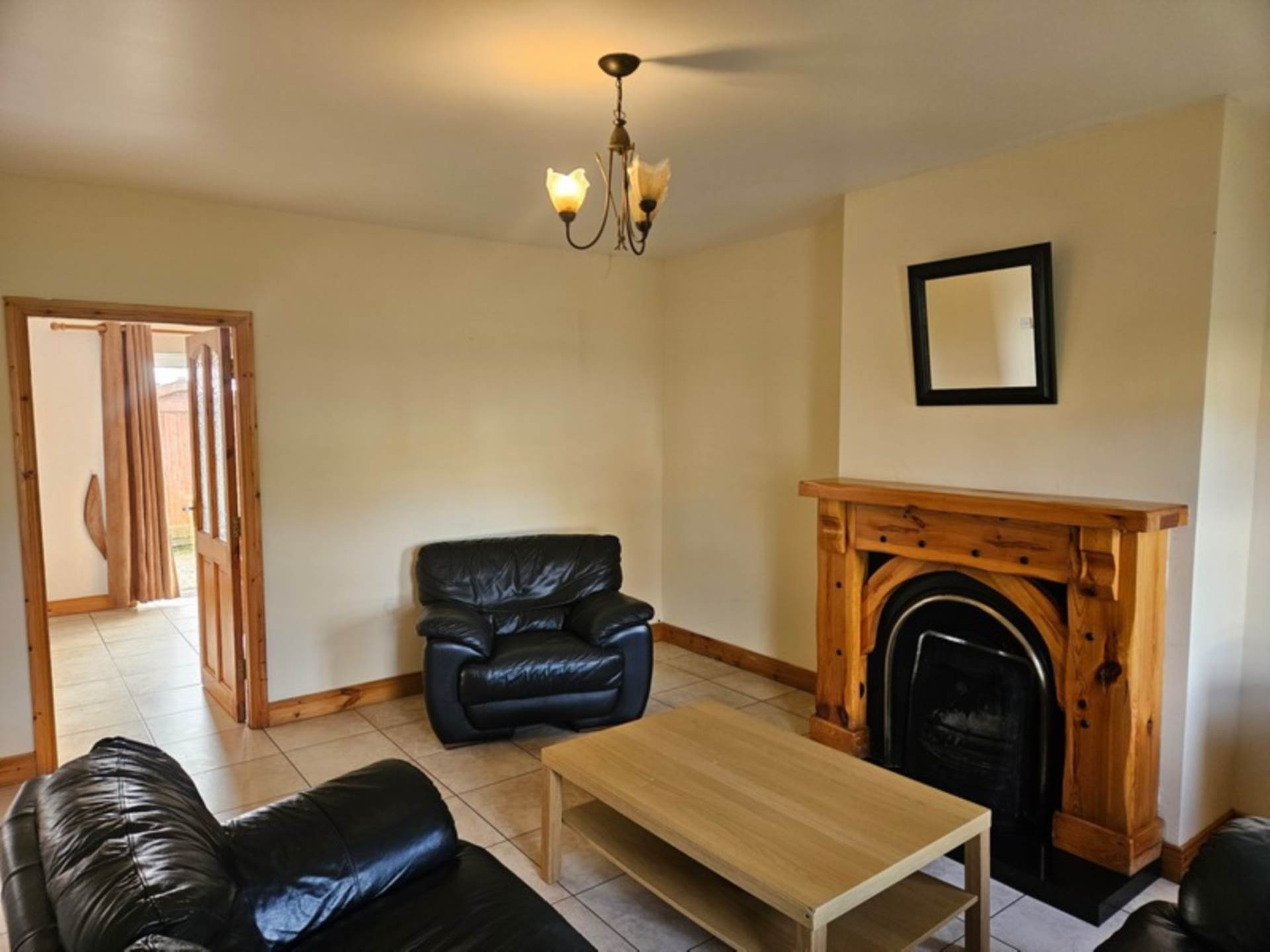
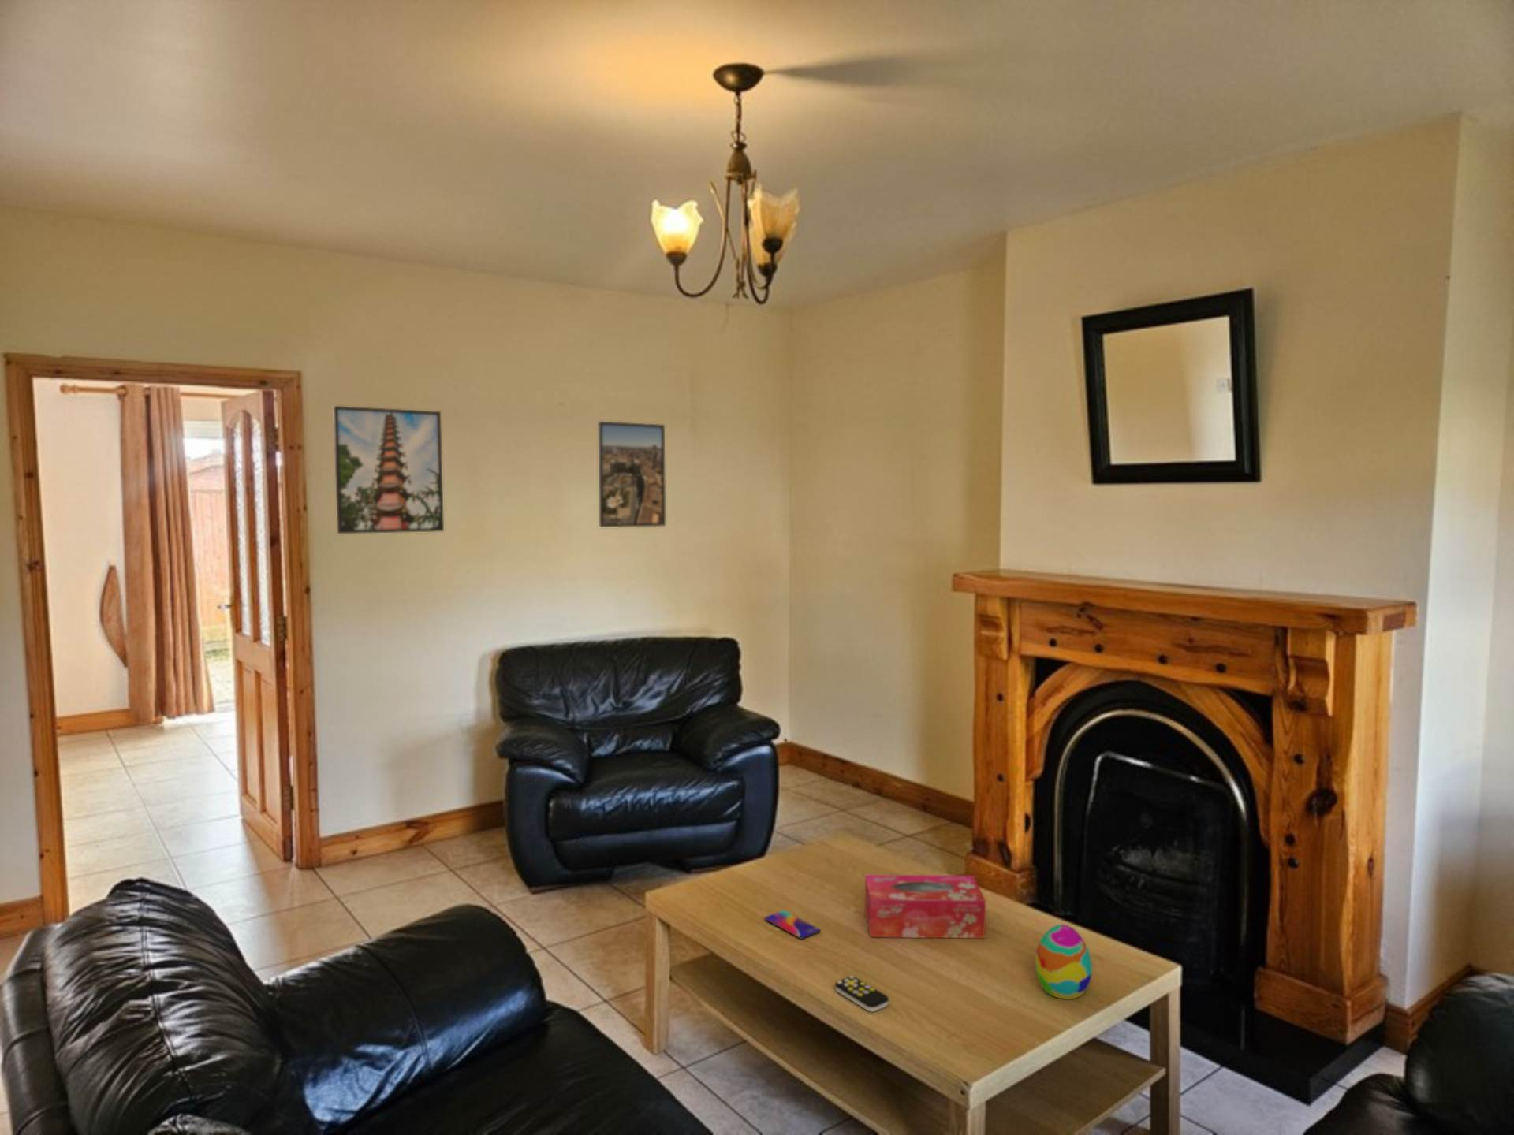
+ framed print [597,421,666,528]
+ smartphone [763,910,821,939]
+ tissue box [864,874,986,939]
+ remote control [834,975,889,1013]
+ decorative egg [1034,924,1093,1000]
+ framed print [331,405,445,534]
